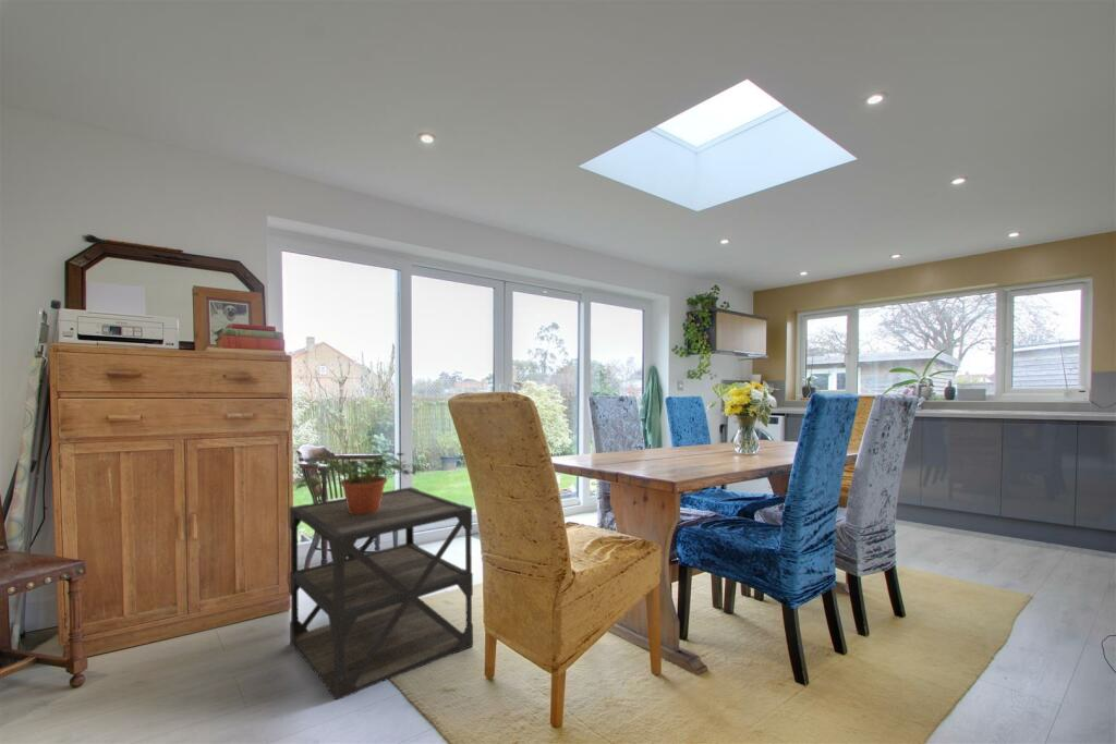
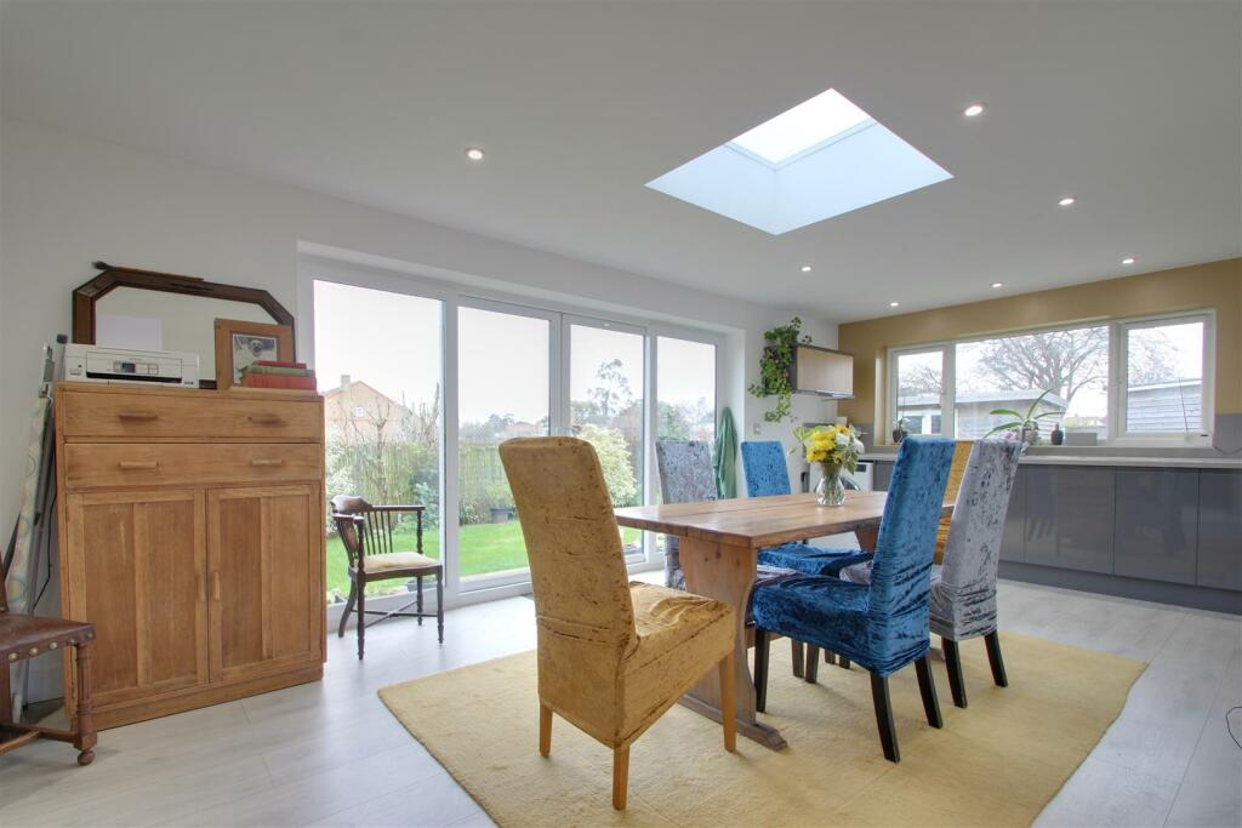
- side table [289,486,474,702]
- potted plant [295,450,424,514]
